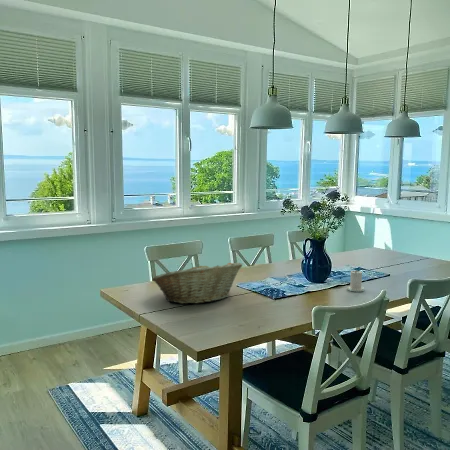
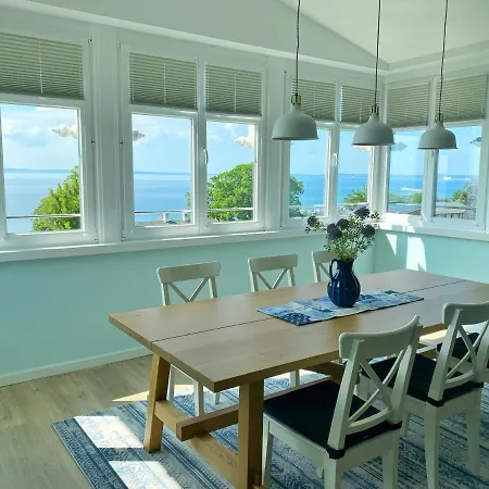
- candle [346,270,365,293]
- fruit basket [151,261,244,305]
